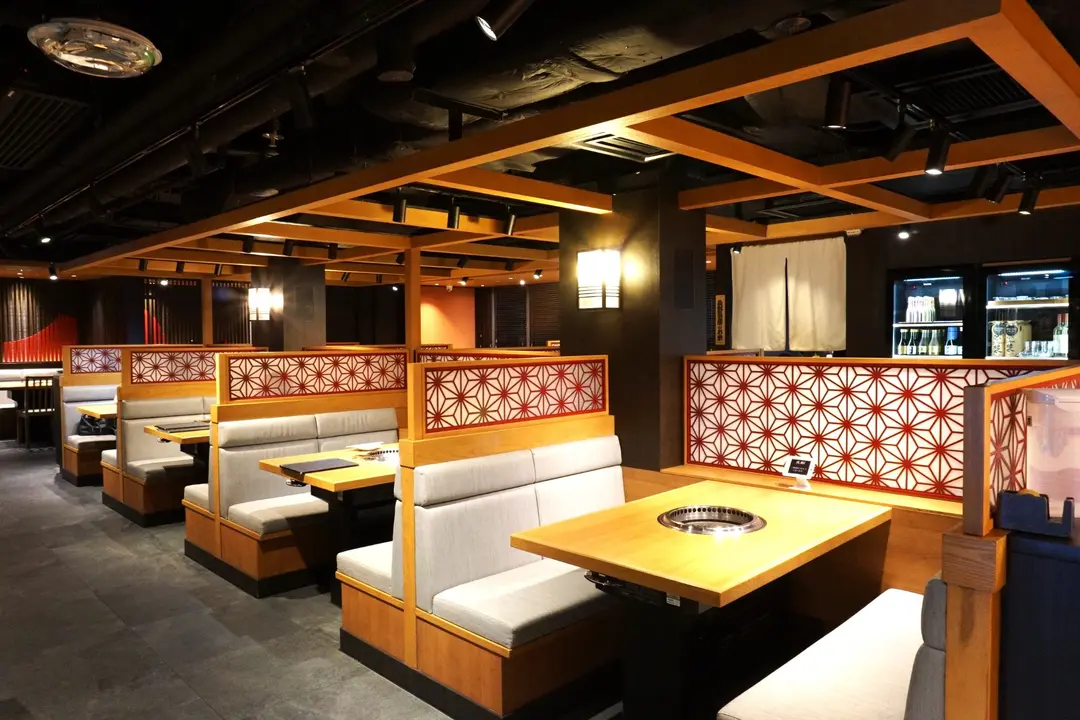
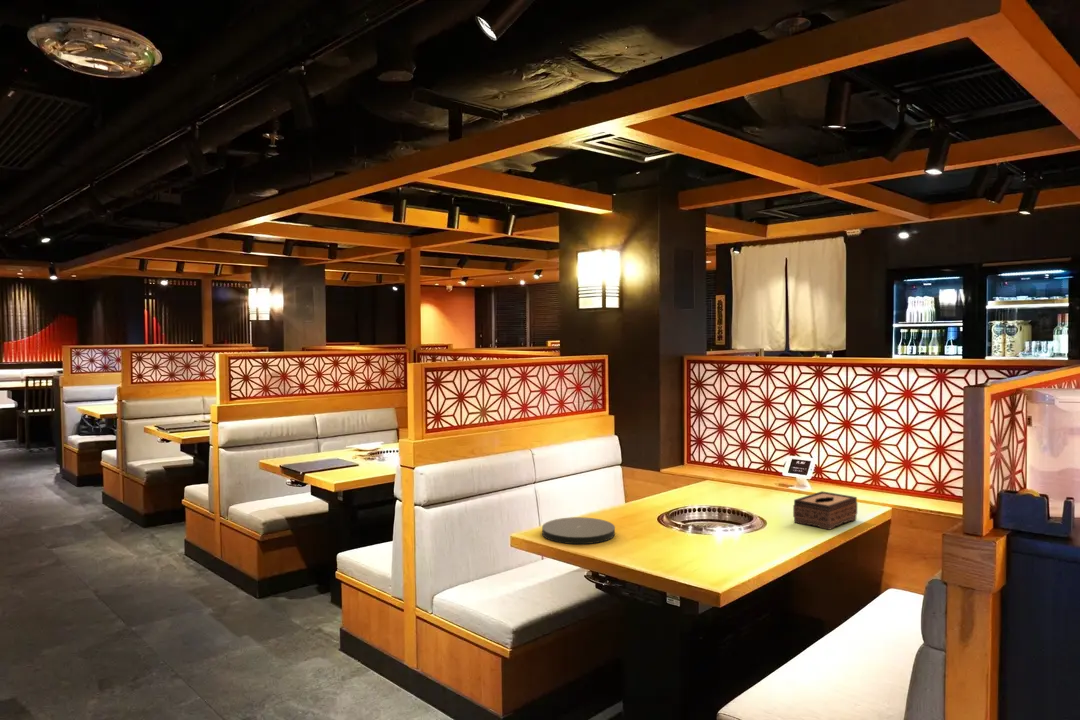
+ tissue box [792,490,858,531]
+ plate [541,516,616,545]
